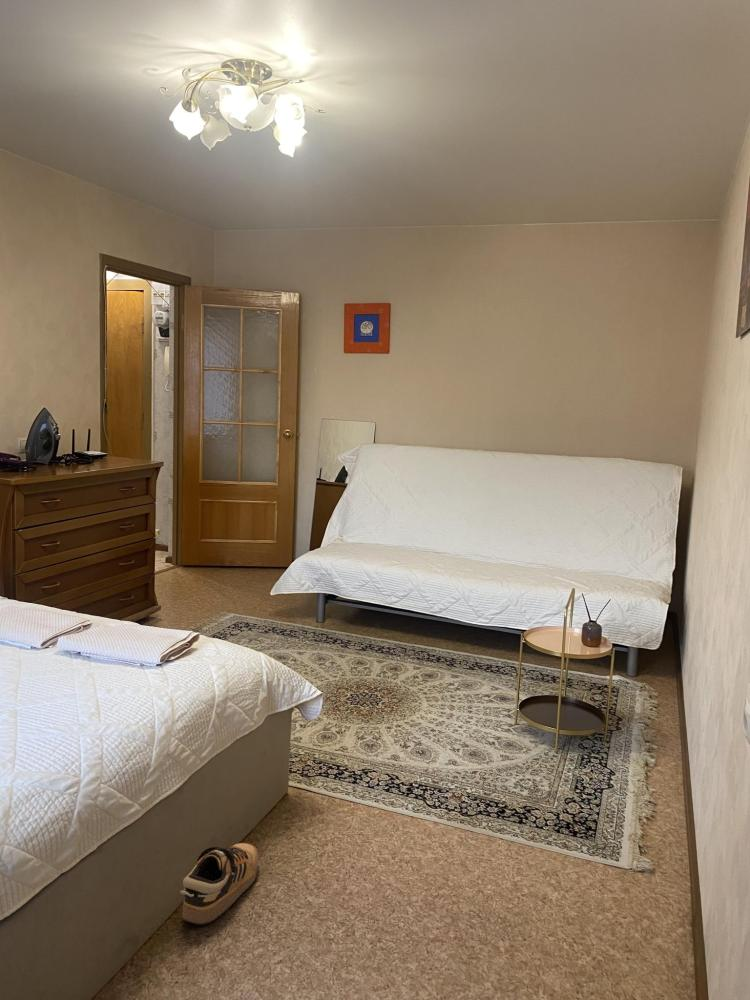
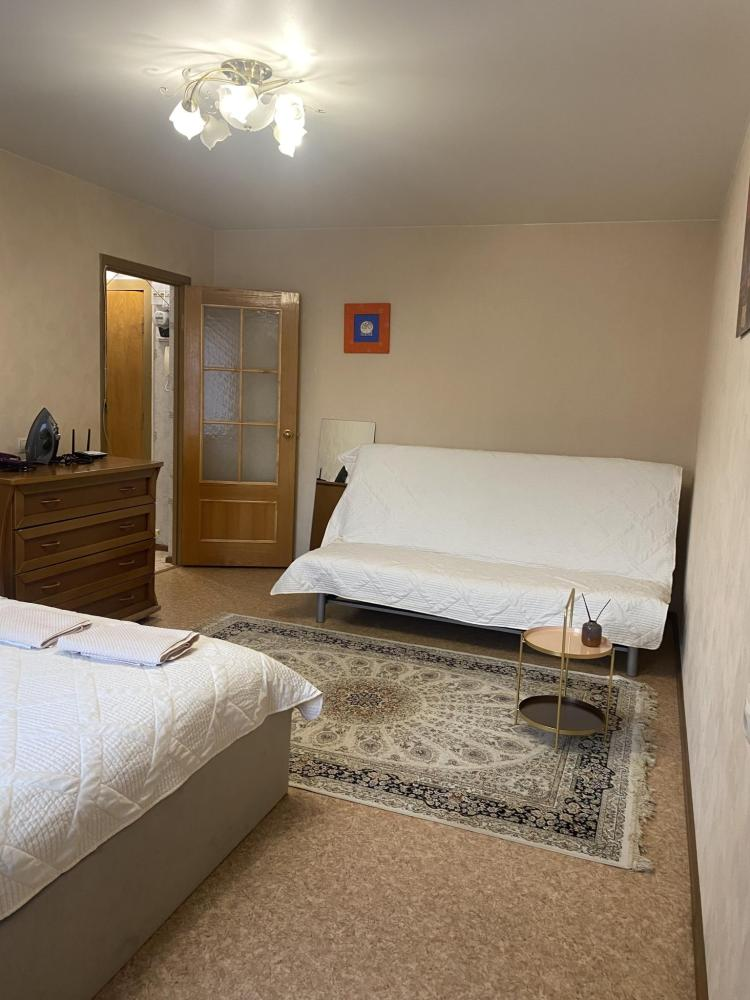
- shoe [179,842,260,926]
